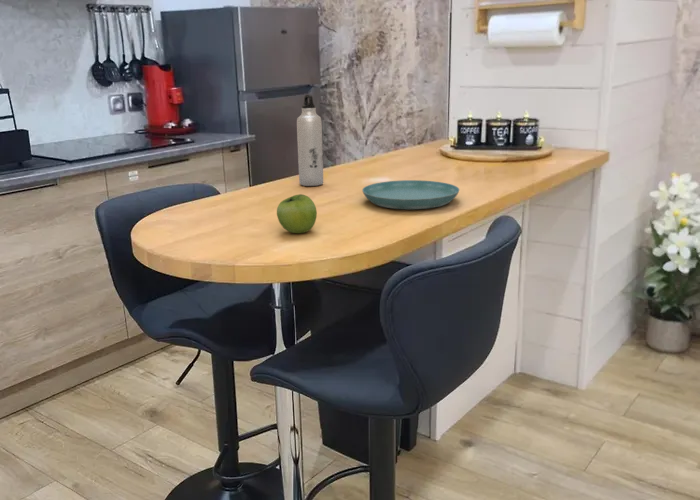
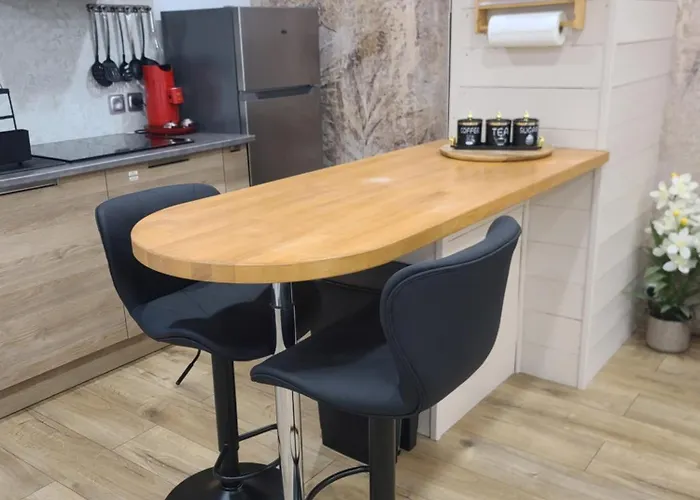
- water bottle [296,93,324,187]
- fruit [276,193,318,234]
- saucer [361,179,460,210]
